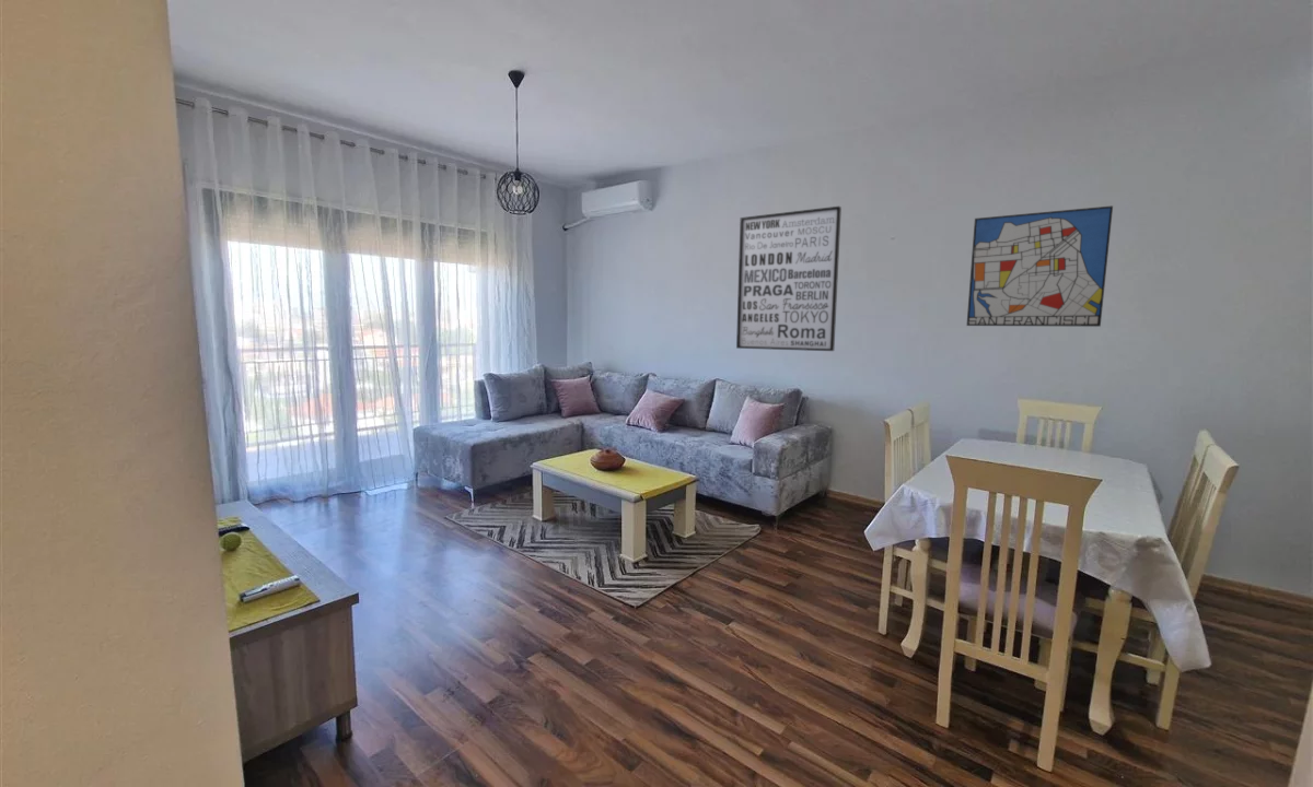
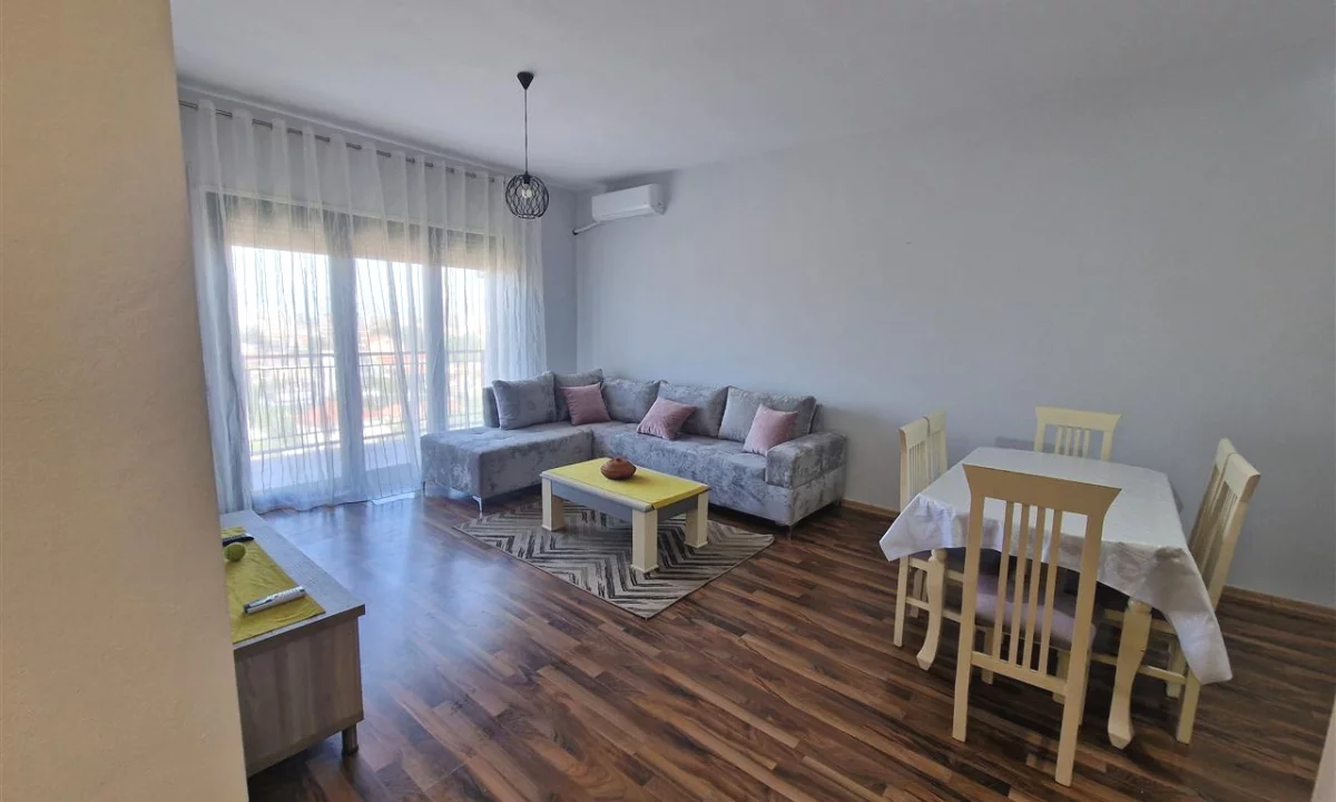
- wall art [735,205,843,352]
- wall art [965,204,1114,328]
